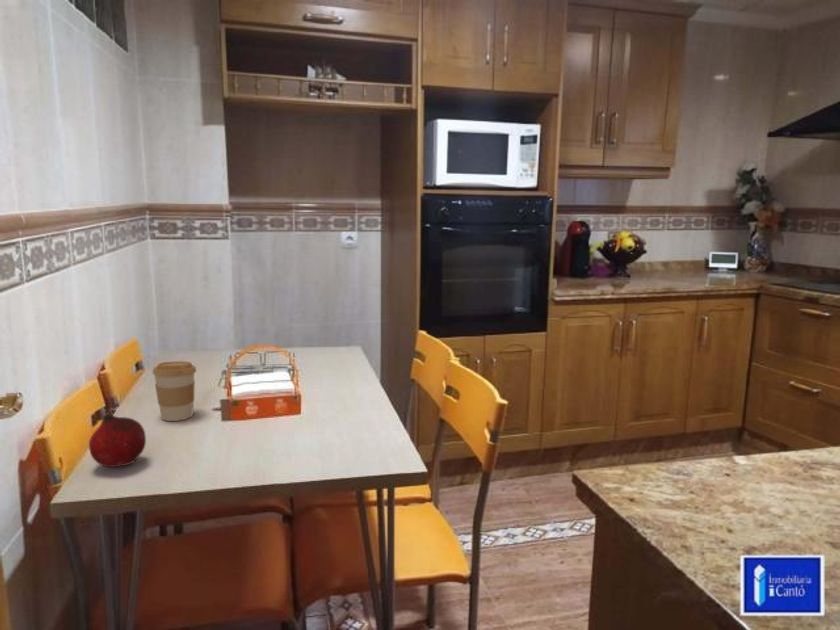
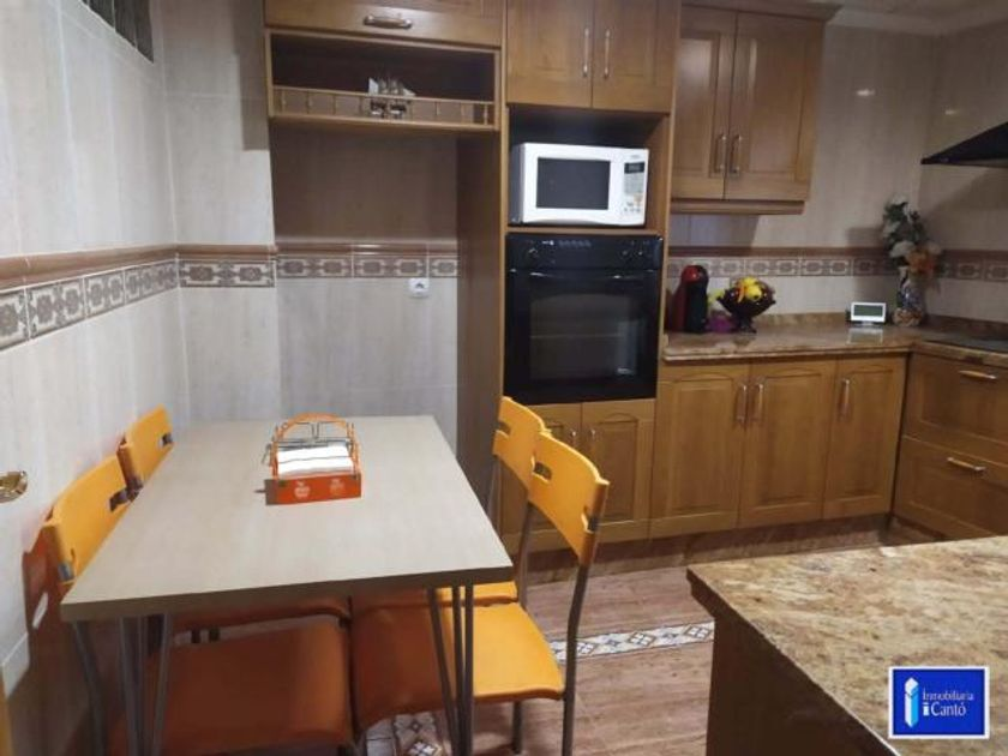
- coffee cup [151,360,197,422]
- fruit [88,413,147,468]
